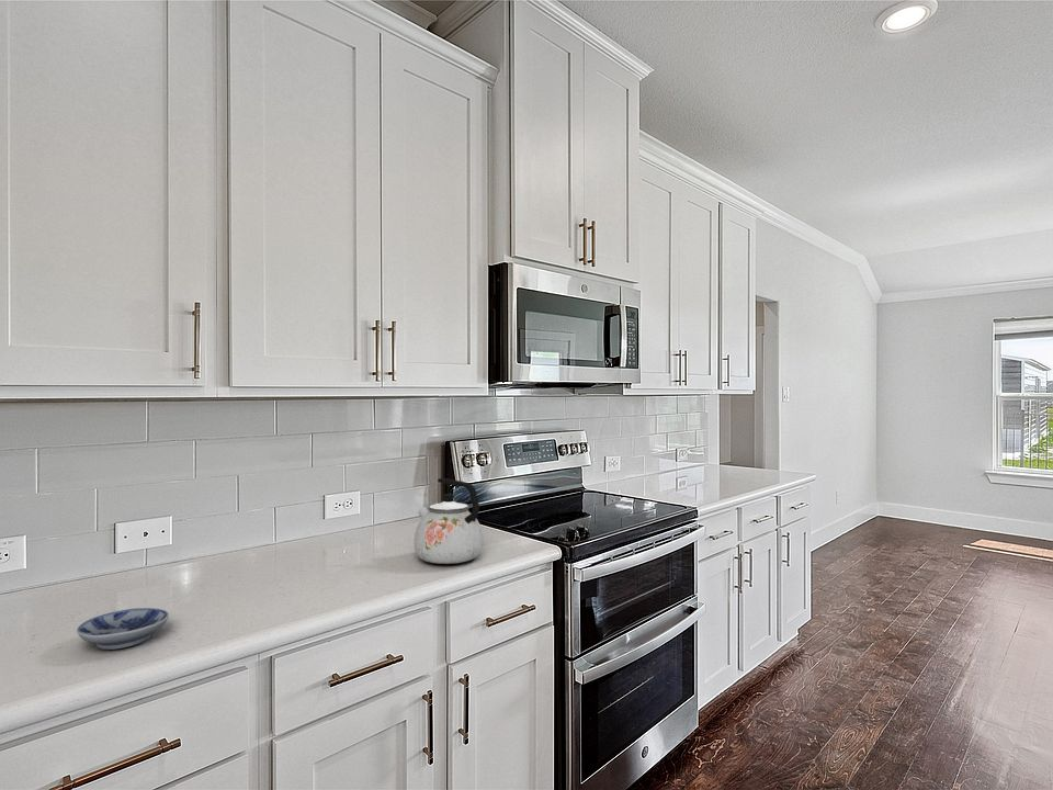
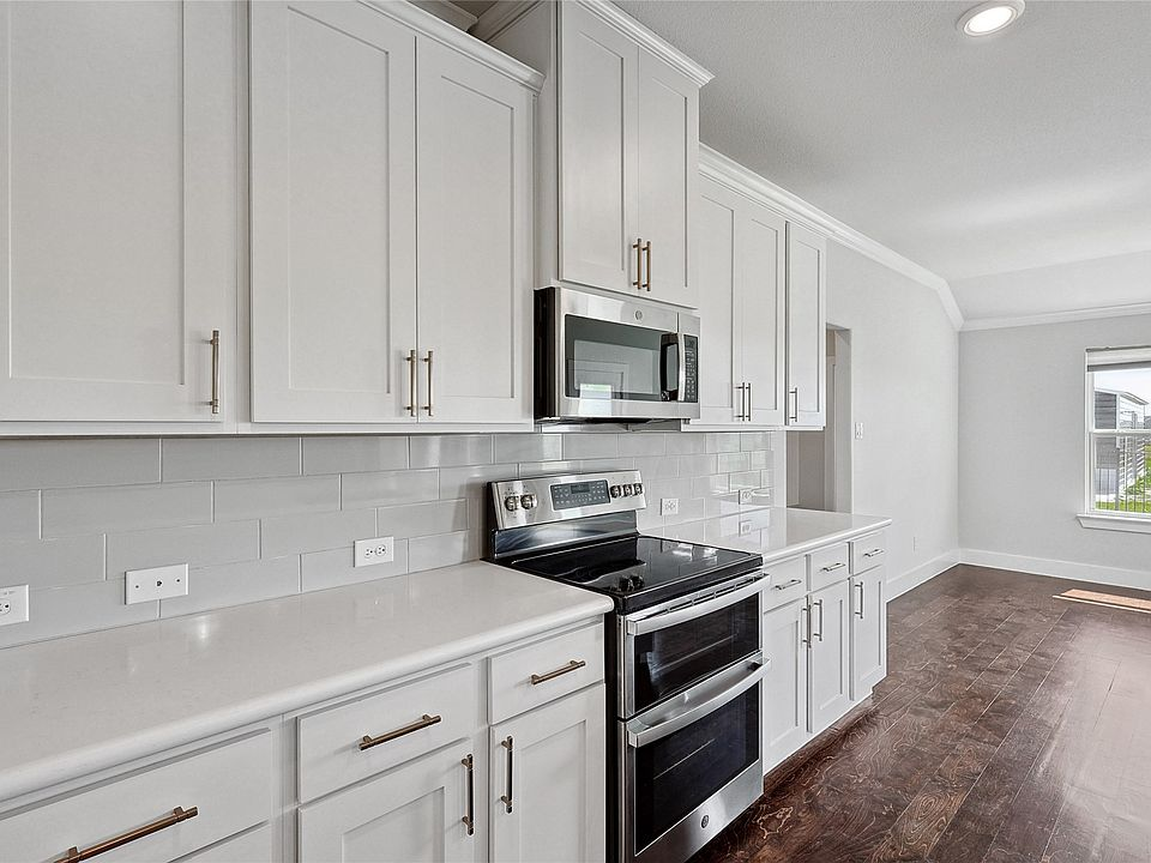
- kettle [414,477,484,565]
- bowl [76,607,170,651]
